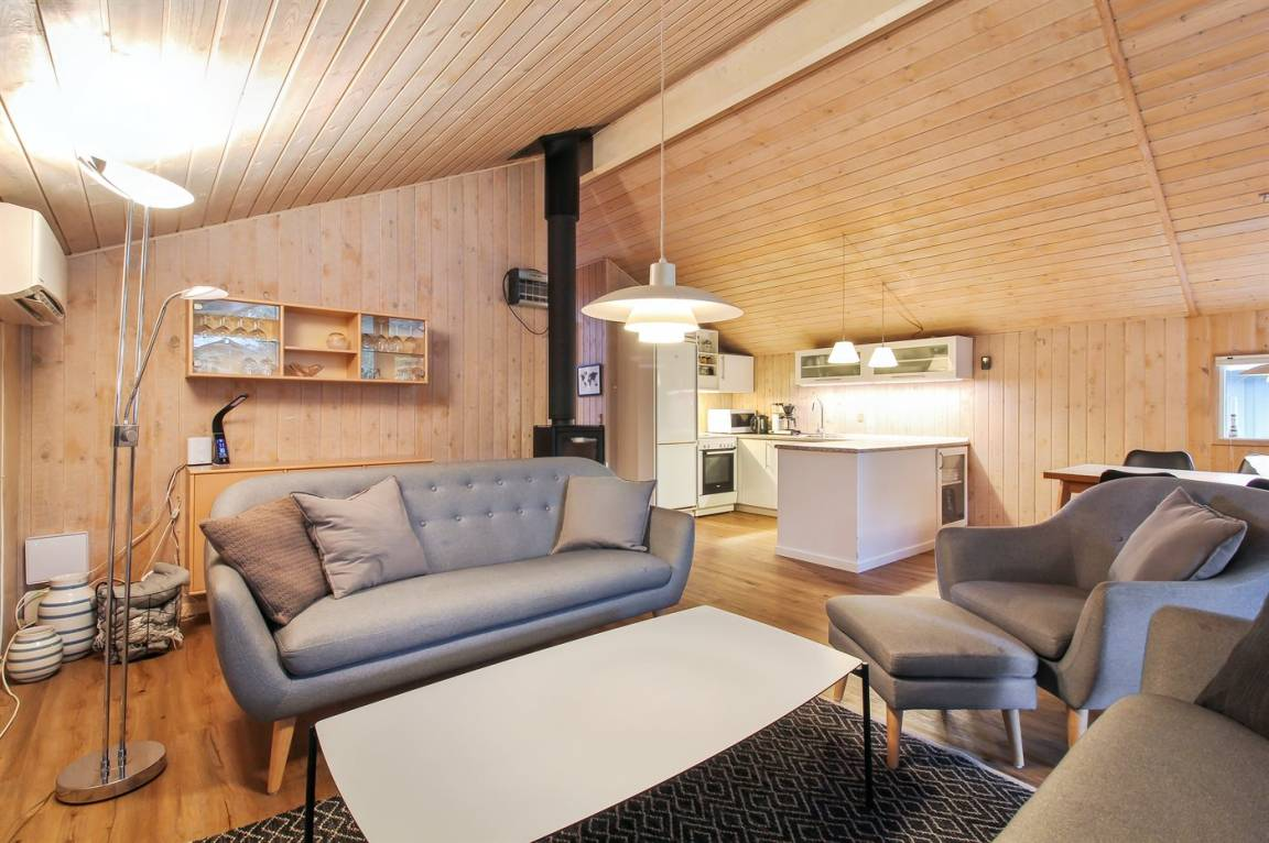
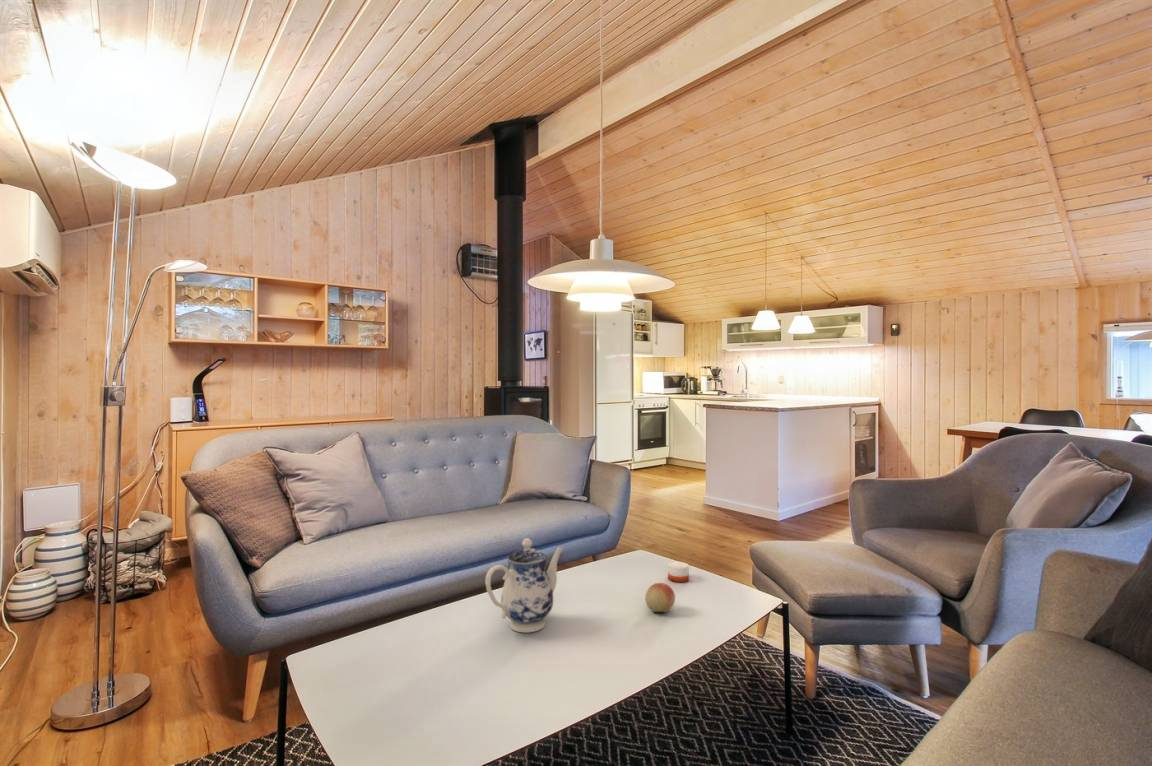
+ teapot [484,537,565,634]
+ fruit [644,582,676,613]
+ candle [667,561,690,583]
